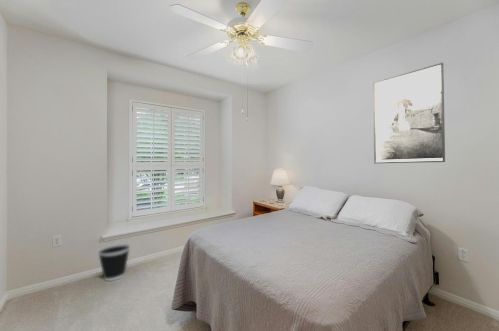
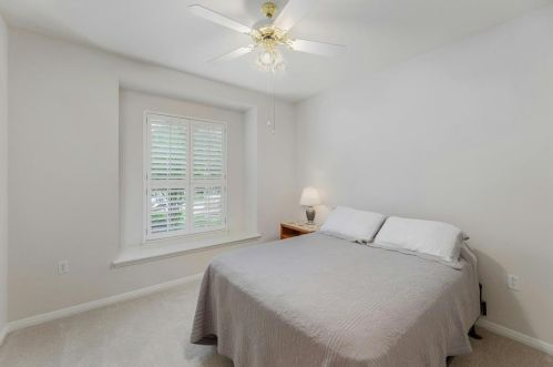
- wastebasket [97,243,131,282]
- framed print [372,62,446,164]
